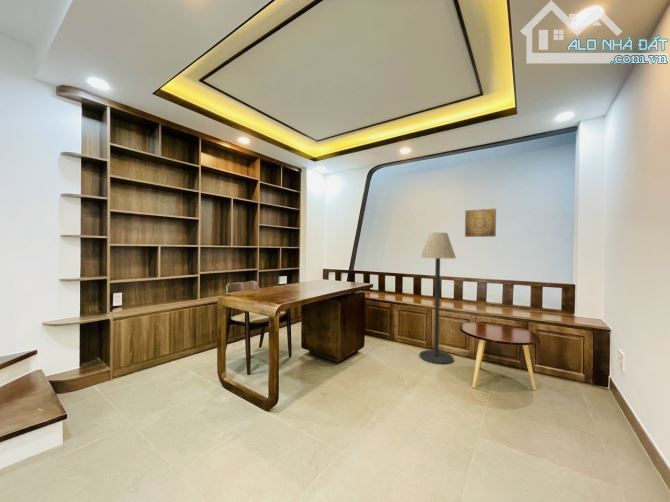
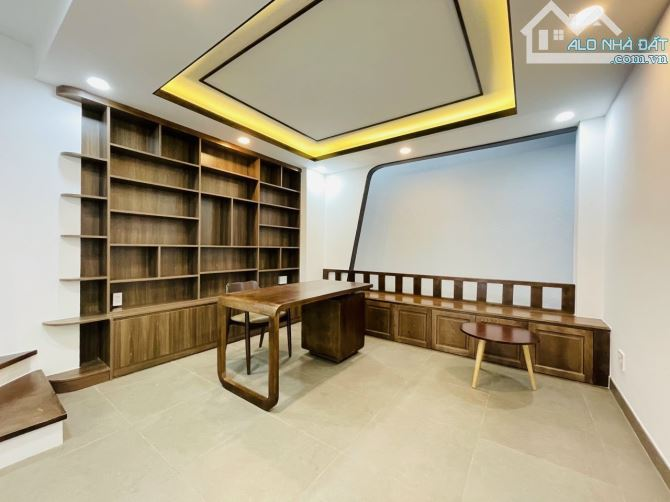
- wall art [464,208,497,238]
- floor lamp [419,232,457,365]
